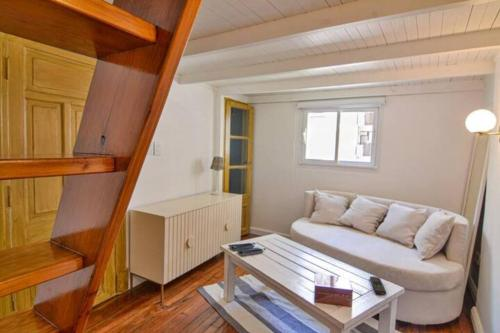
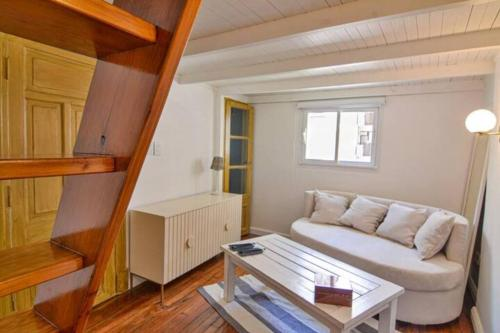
- remote control [369,275,387,296]
